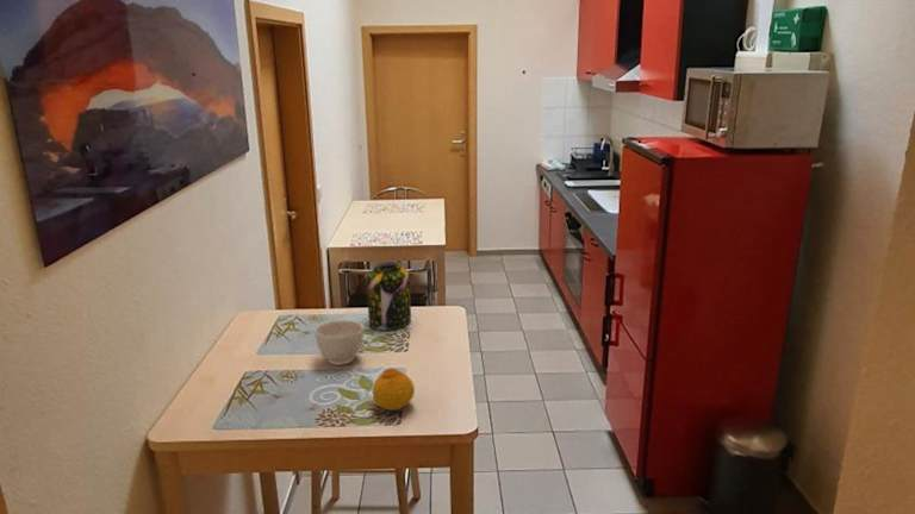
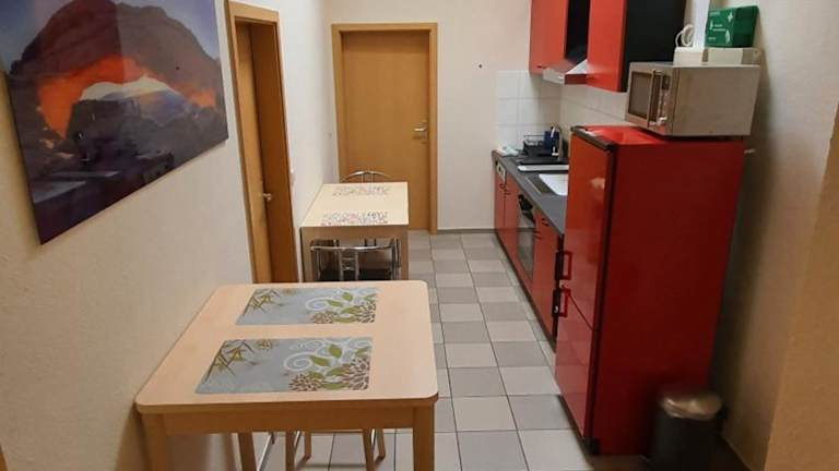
- fruit [372,366,416,412]
- bowl [313,319,365,366]
- jar [366,261,412,331]
